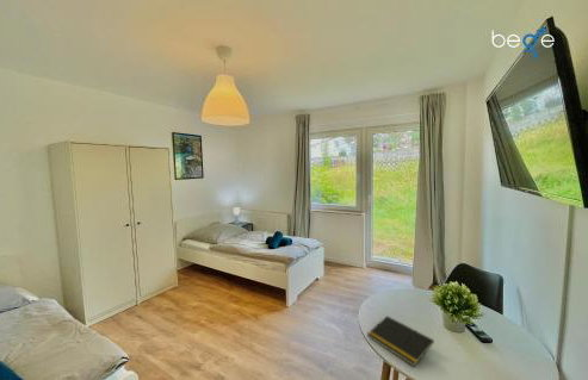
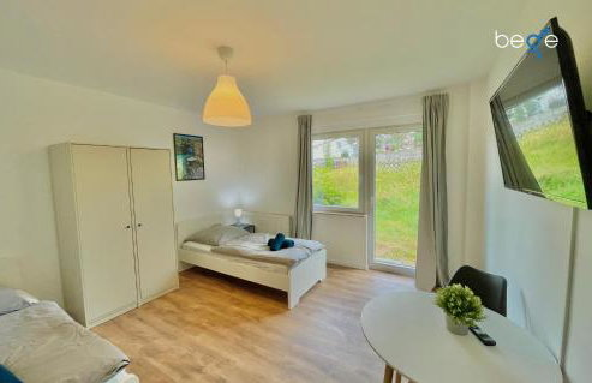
- notepad [366,314,435,367]
